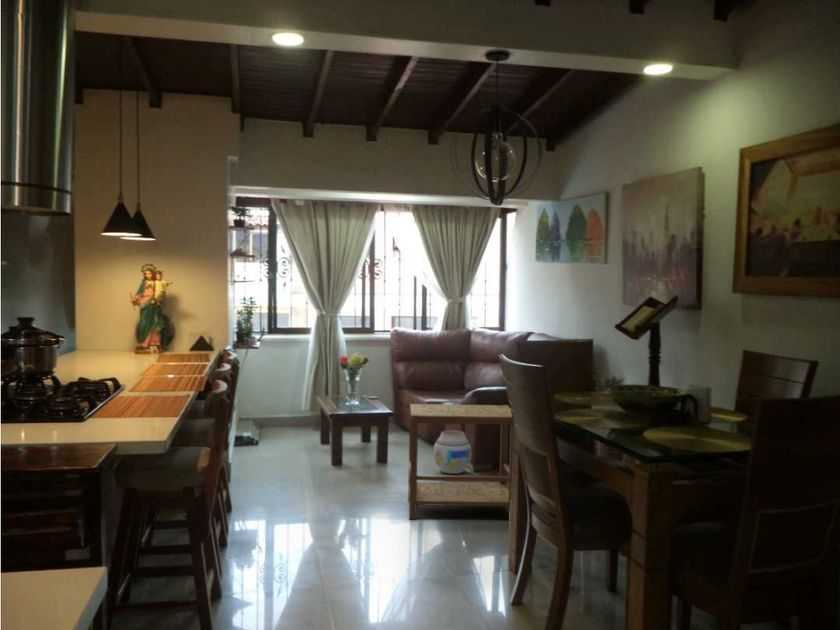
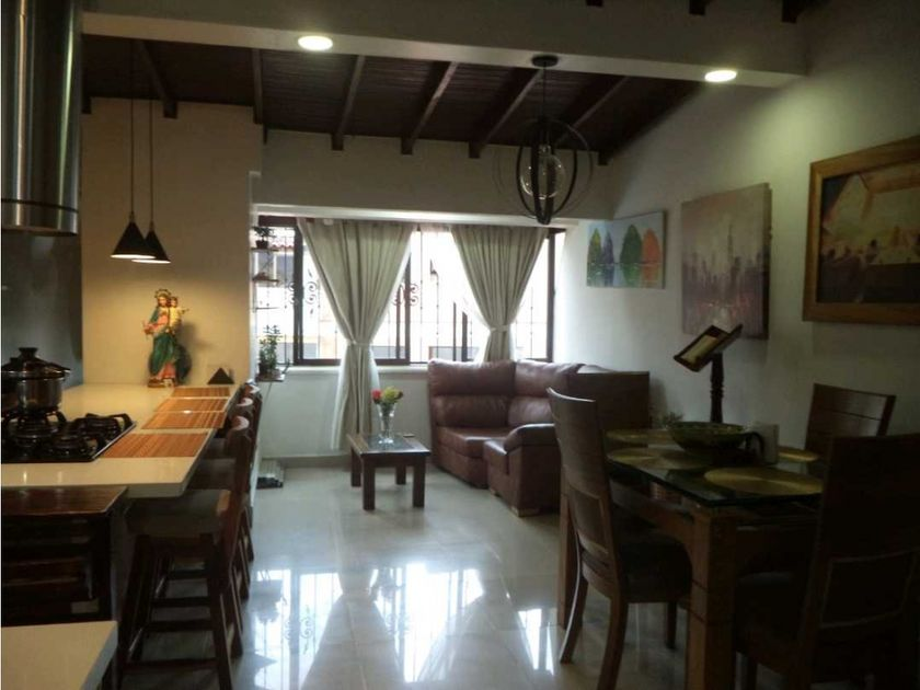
- vase [432,429,473,475]
- side table [407,403,514,520]
